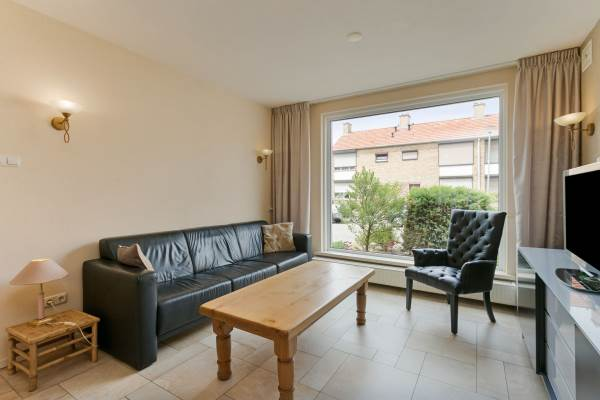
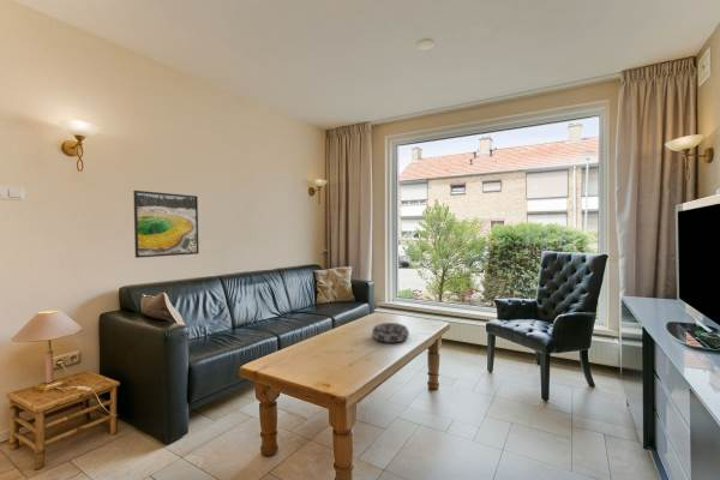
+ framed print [132,190,199,259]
+ decorative bowl [371,322,410,344]
